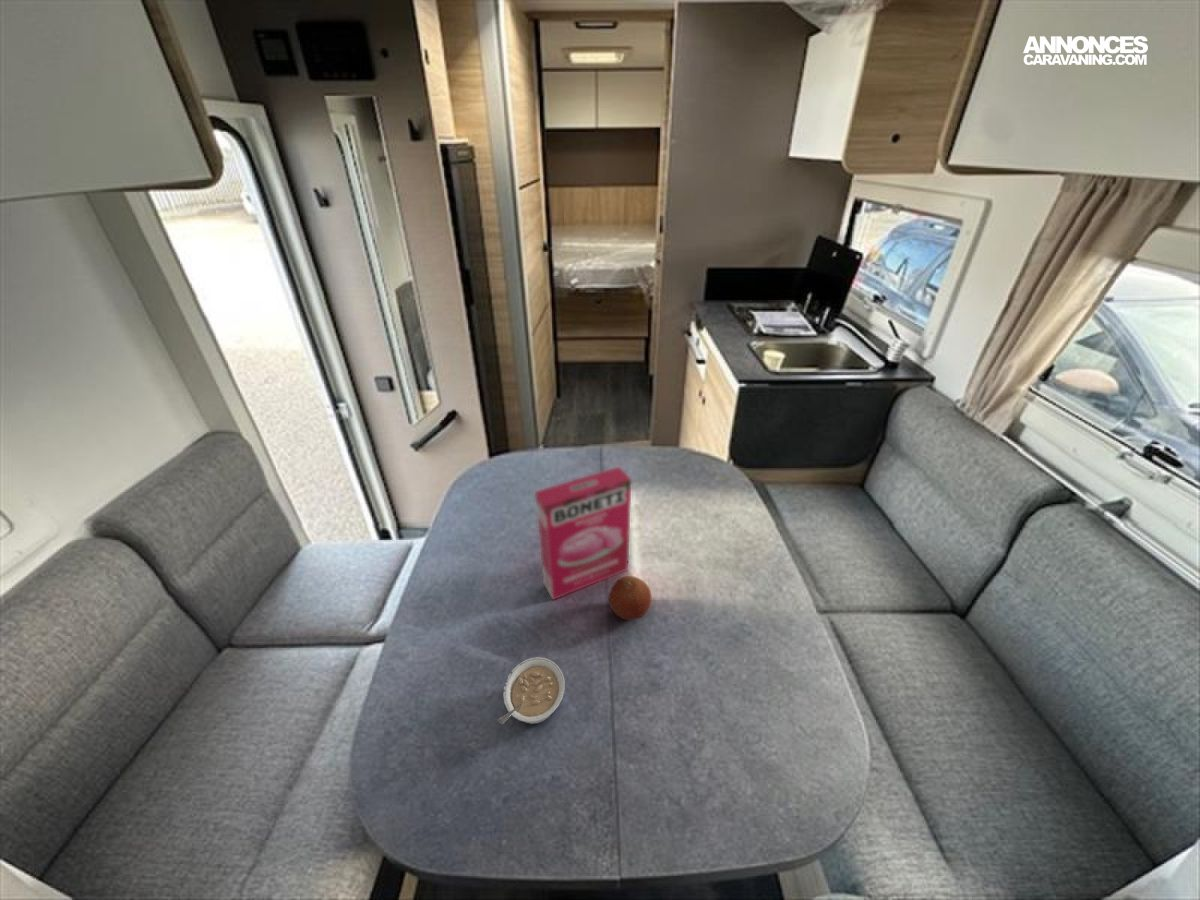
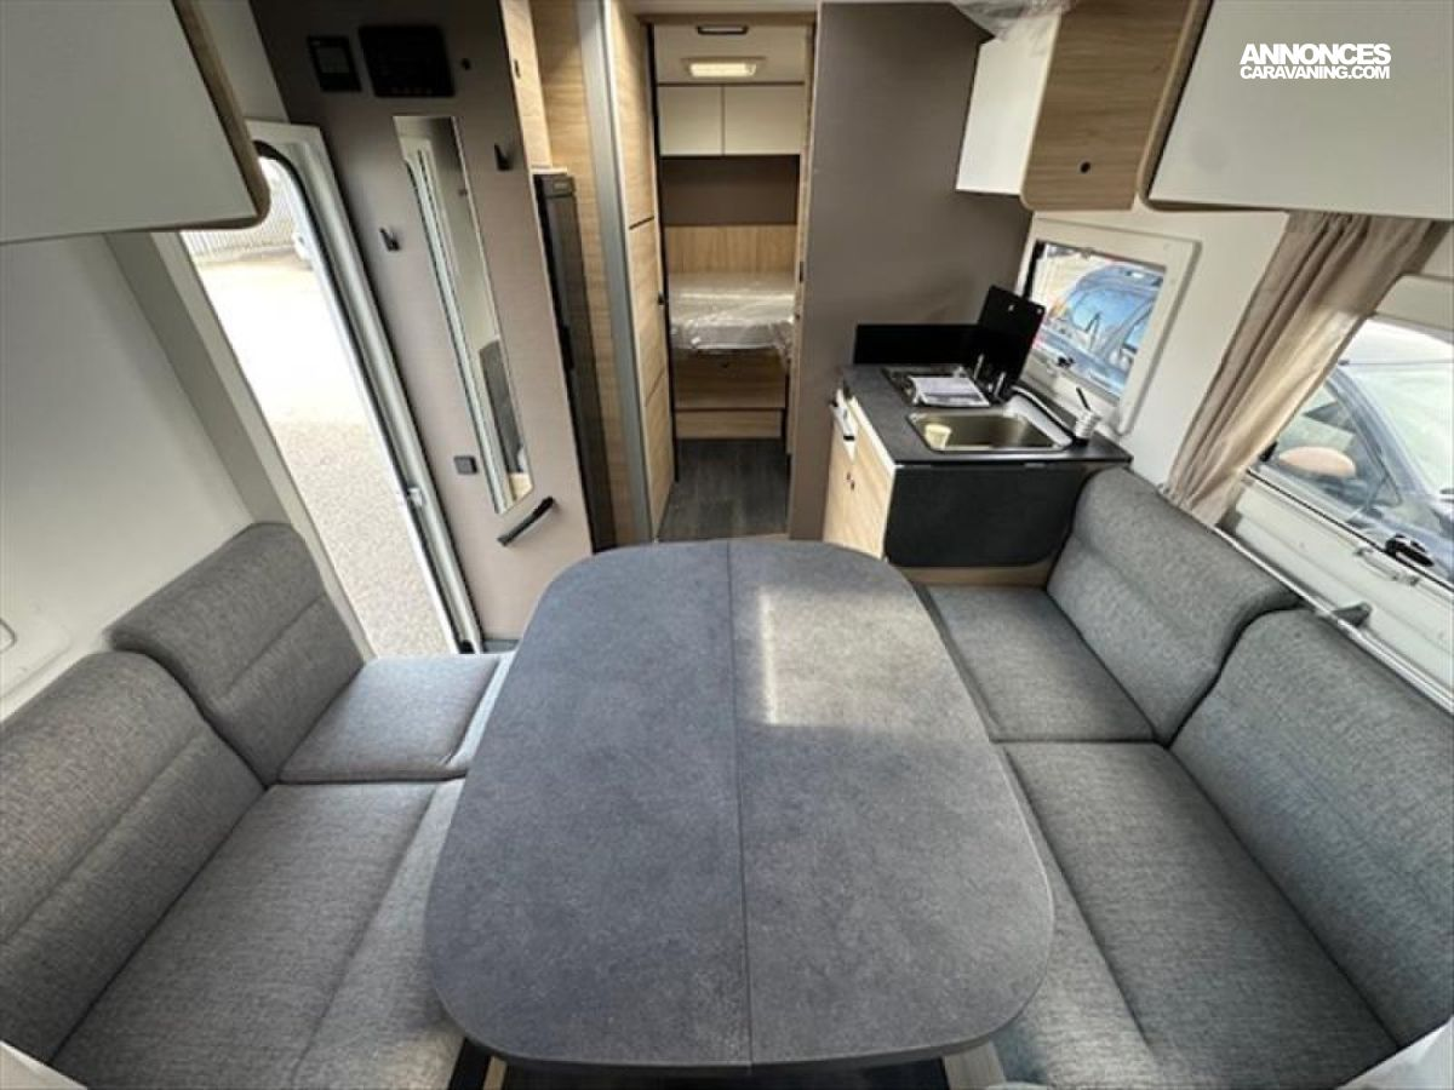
- fruit [608,575,653,621]
- legume [497,656,566,725]
- cereal box [534,466,632,601]
